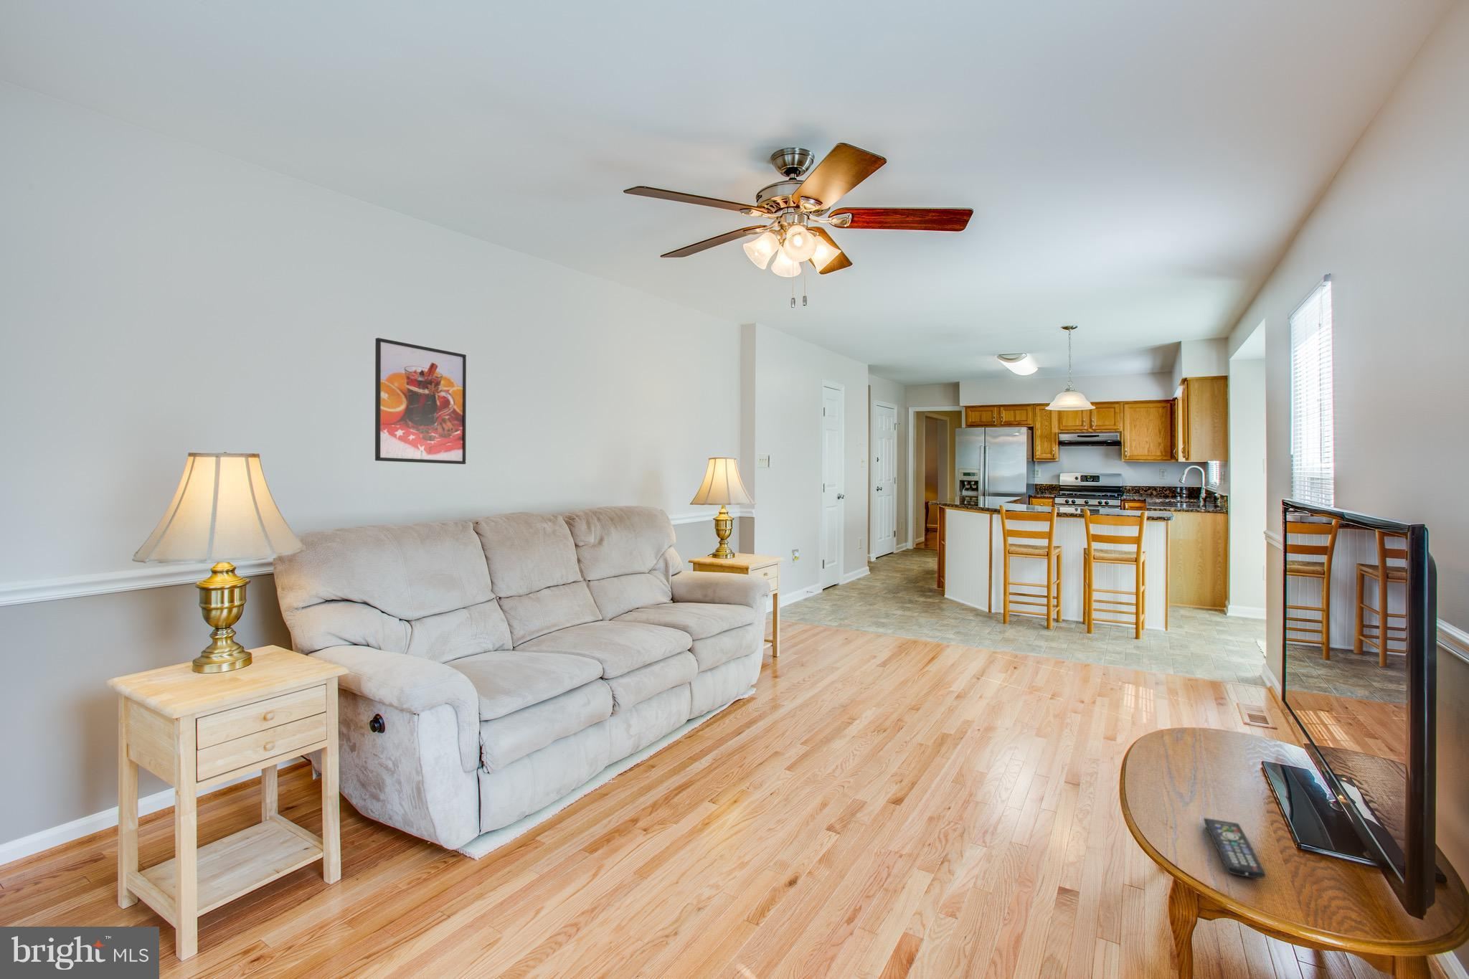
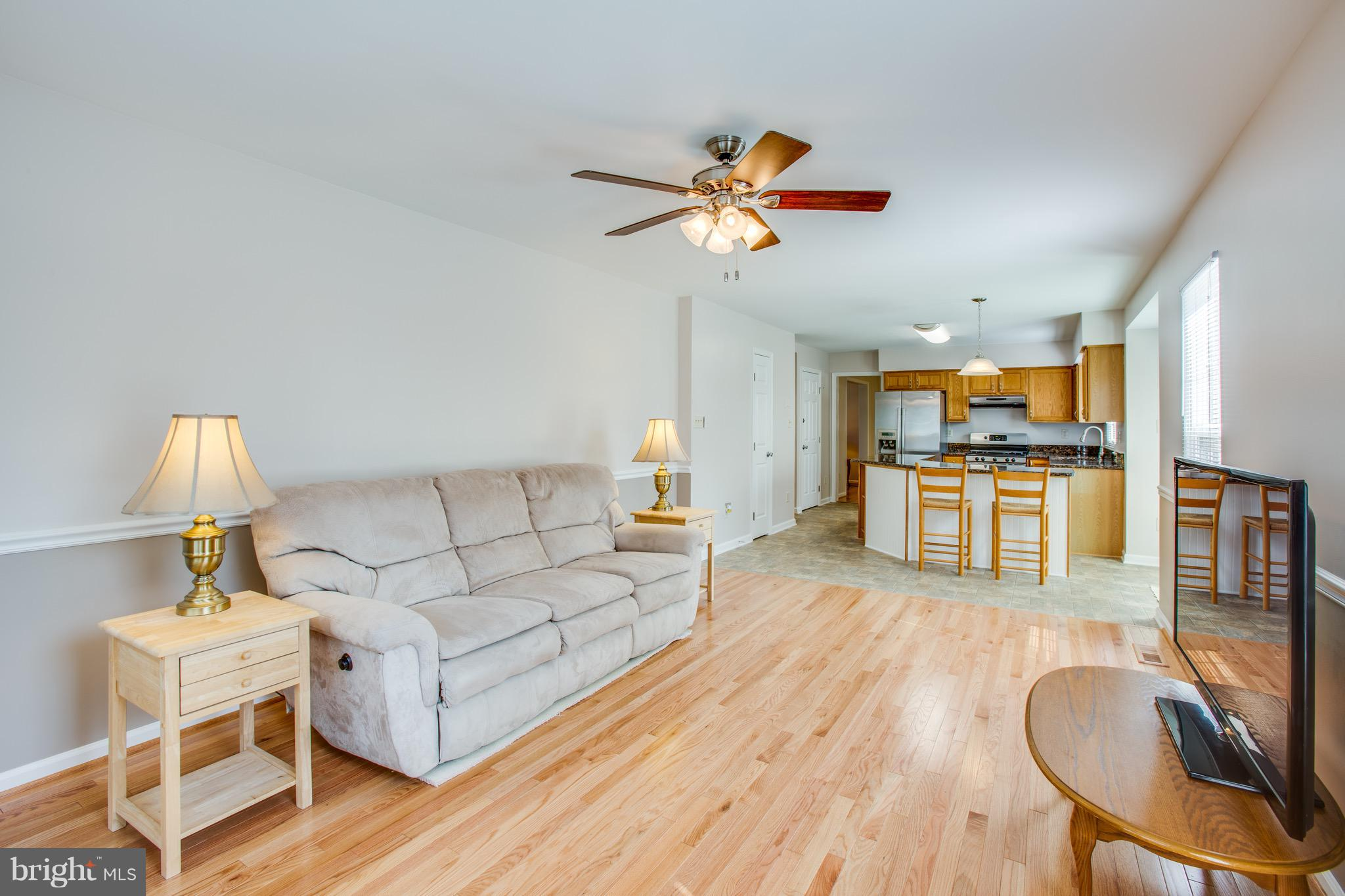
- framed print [375,338,467,464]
- remote control [1203,817,1267,880]
